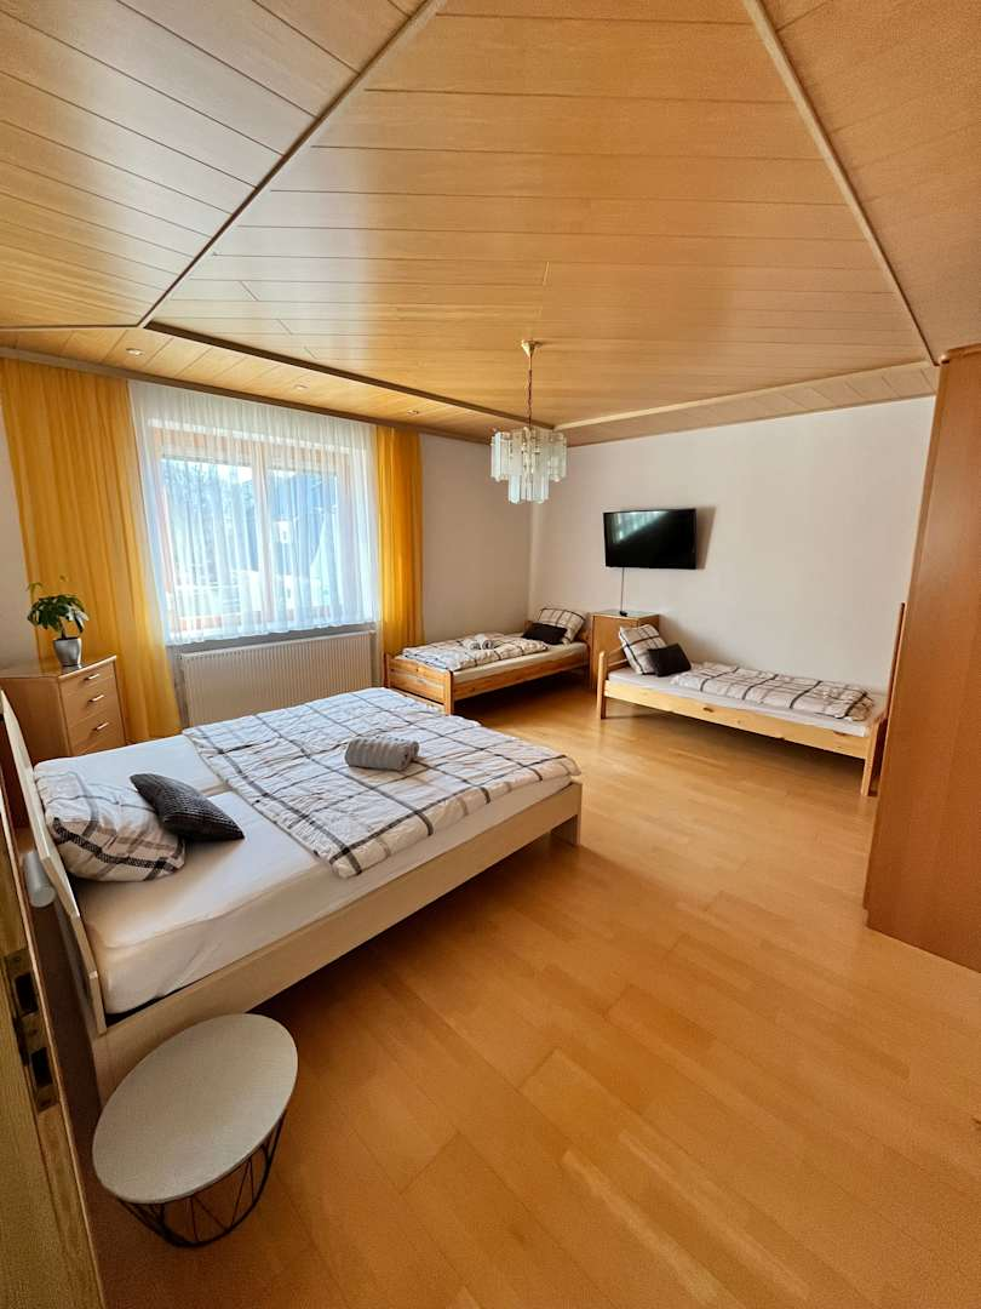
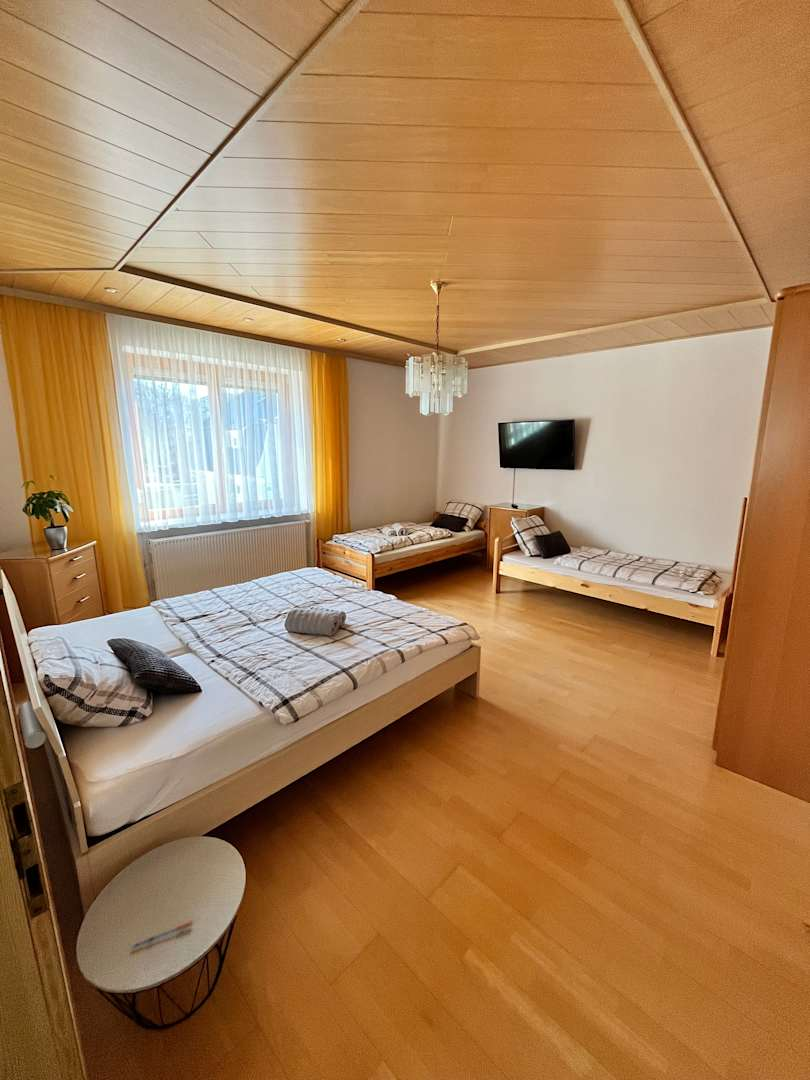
+ pen [130,920,193,950]
